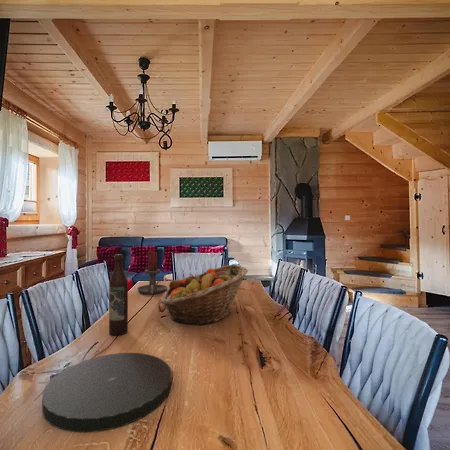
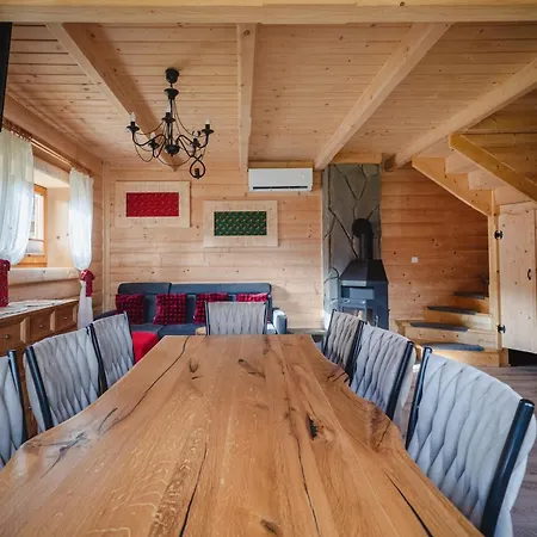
- candle holder [137,250,168,295]
- fruit basket [160,263,249,326]
- wine bottle [108,253,129,336]
- plate [41,352,173,433]
